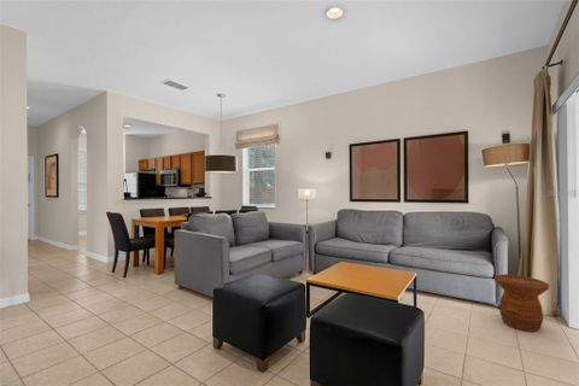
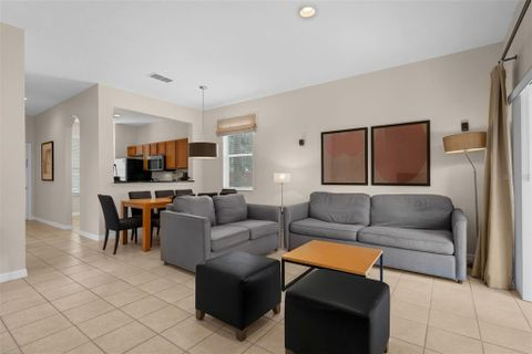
- side table [493,274,550,333]
